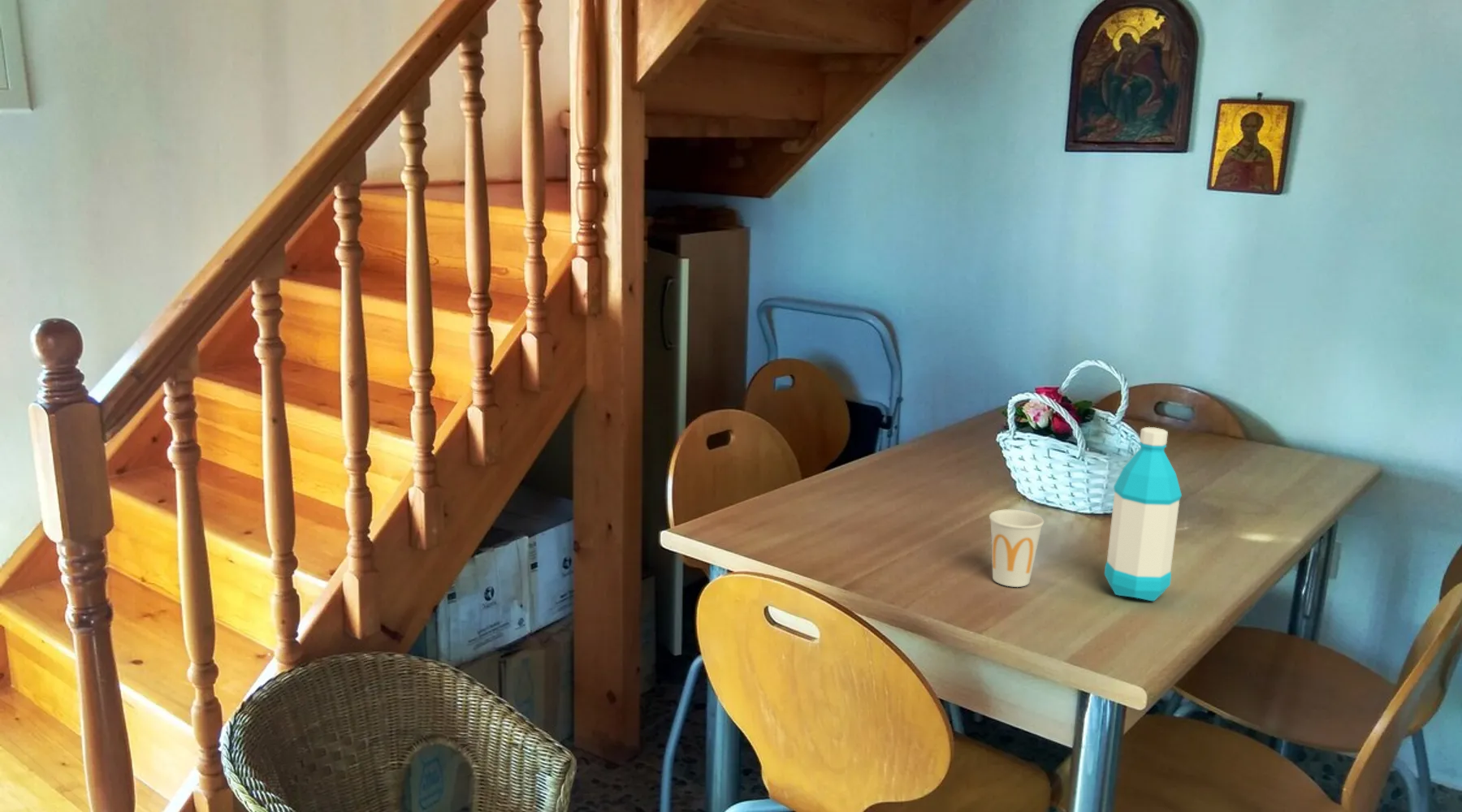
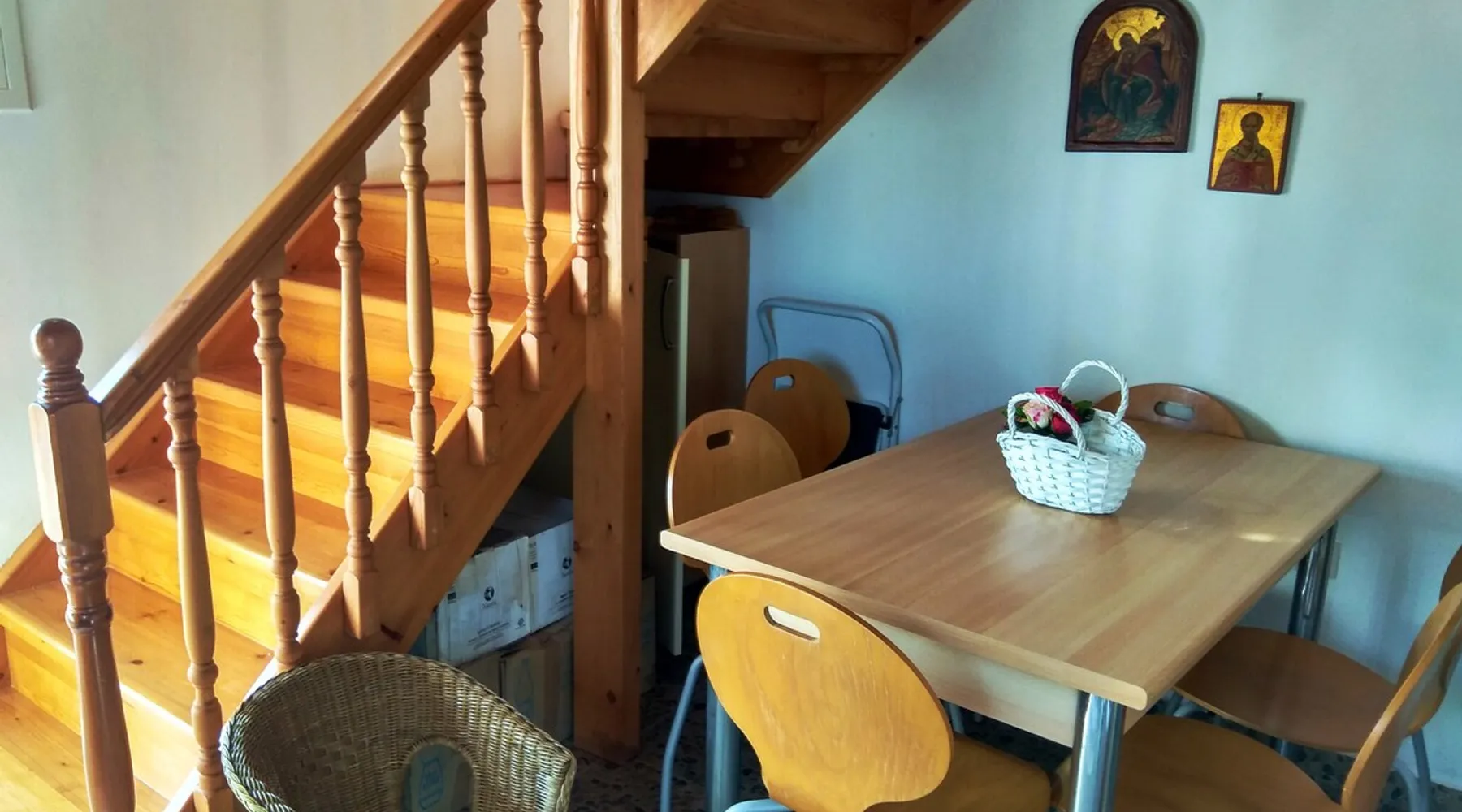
- water bottle [1104,426,1183,602]
- cup [988,508,1045,588]
